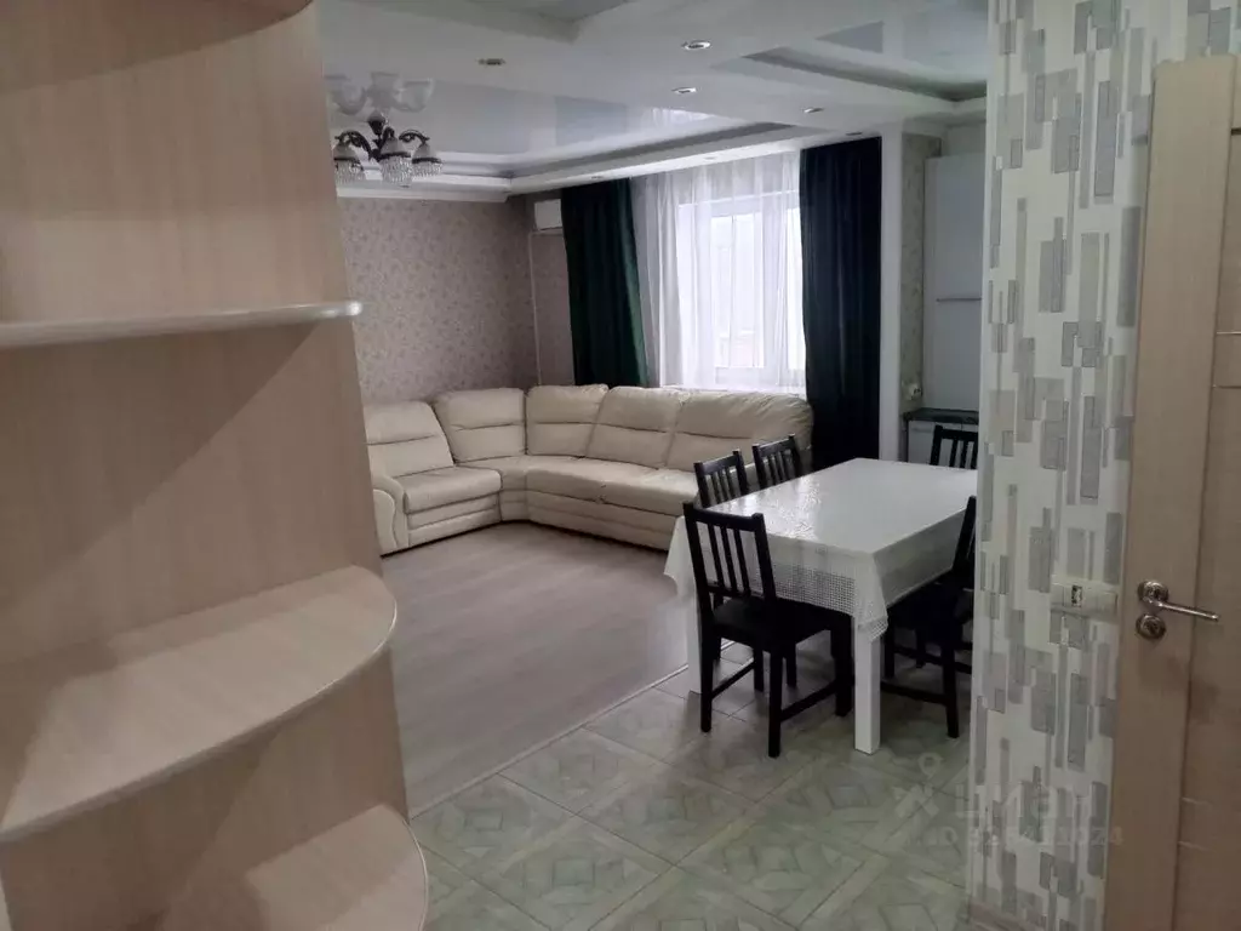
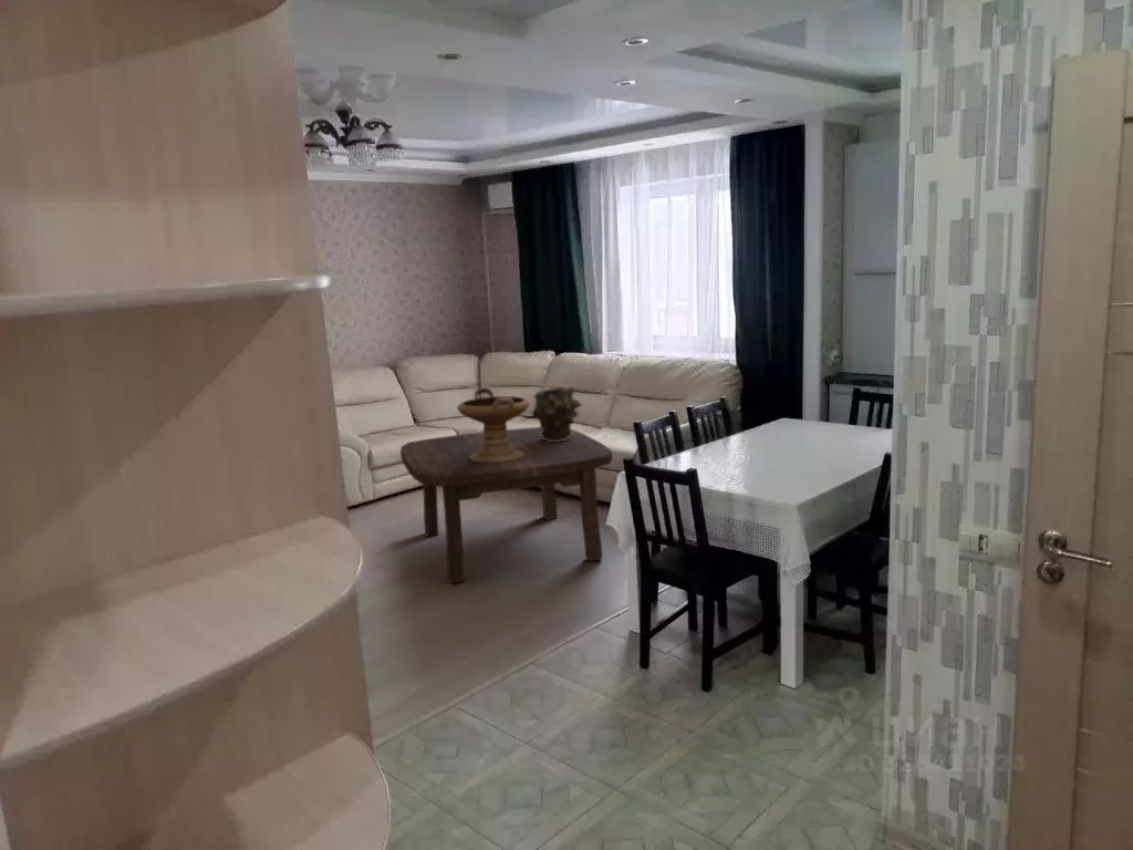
+ decorative bowl [456,387,531,463]
+ coffee table [399,426,614,584]
+ vase [531,386,583,442]
